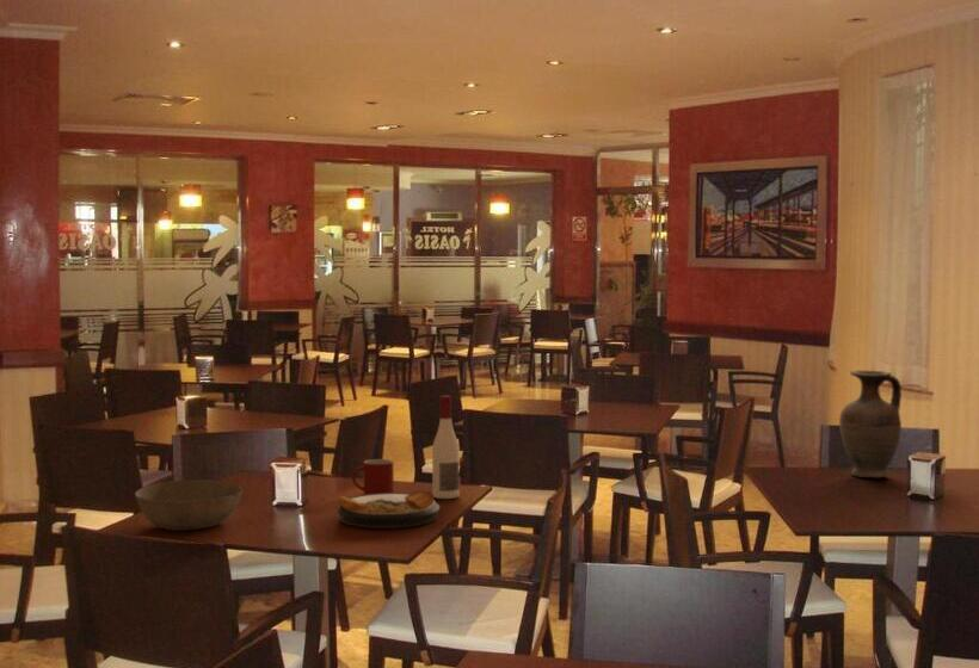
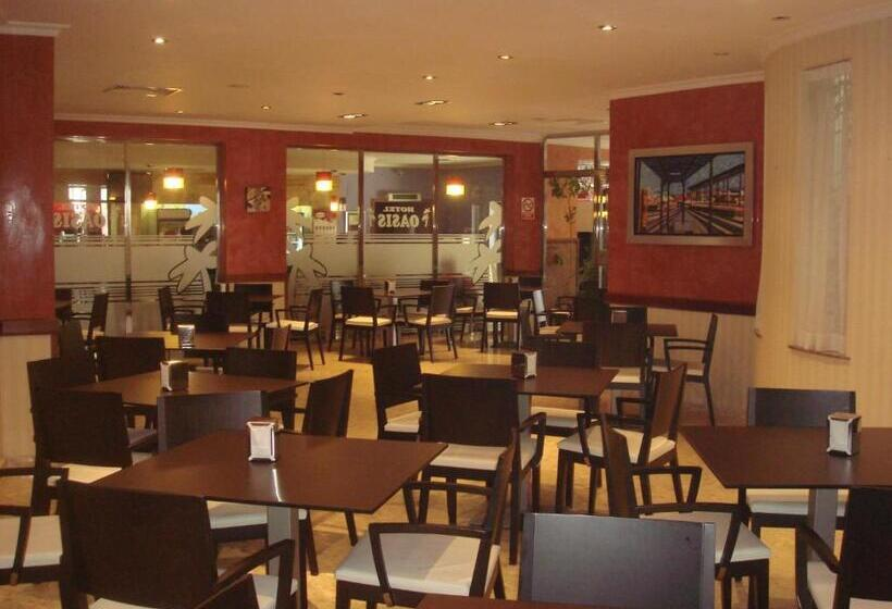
- alcohol [431,395,461,500]
- plate [335,490,441,530]
- bowl [134,478,244,532]
- vase [838,370,903,478]
- mug [350,458,395,496]
